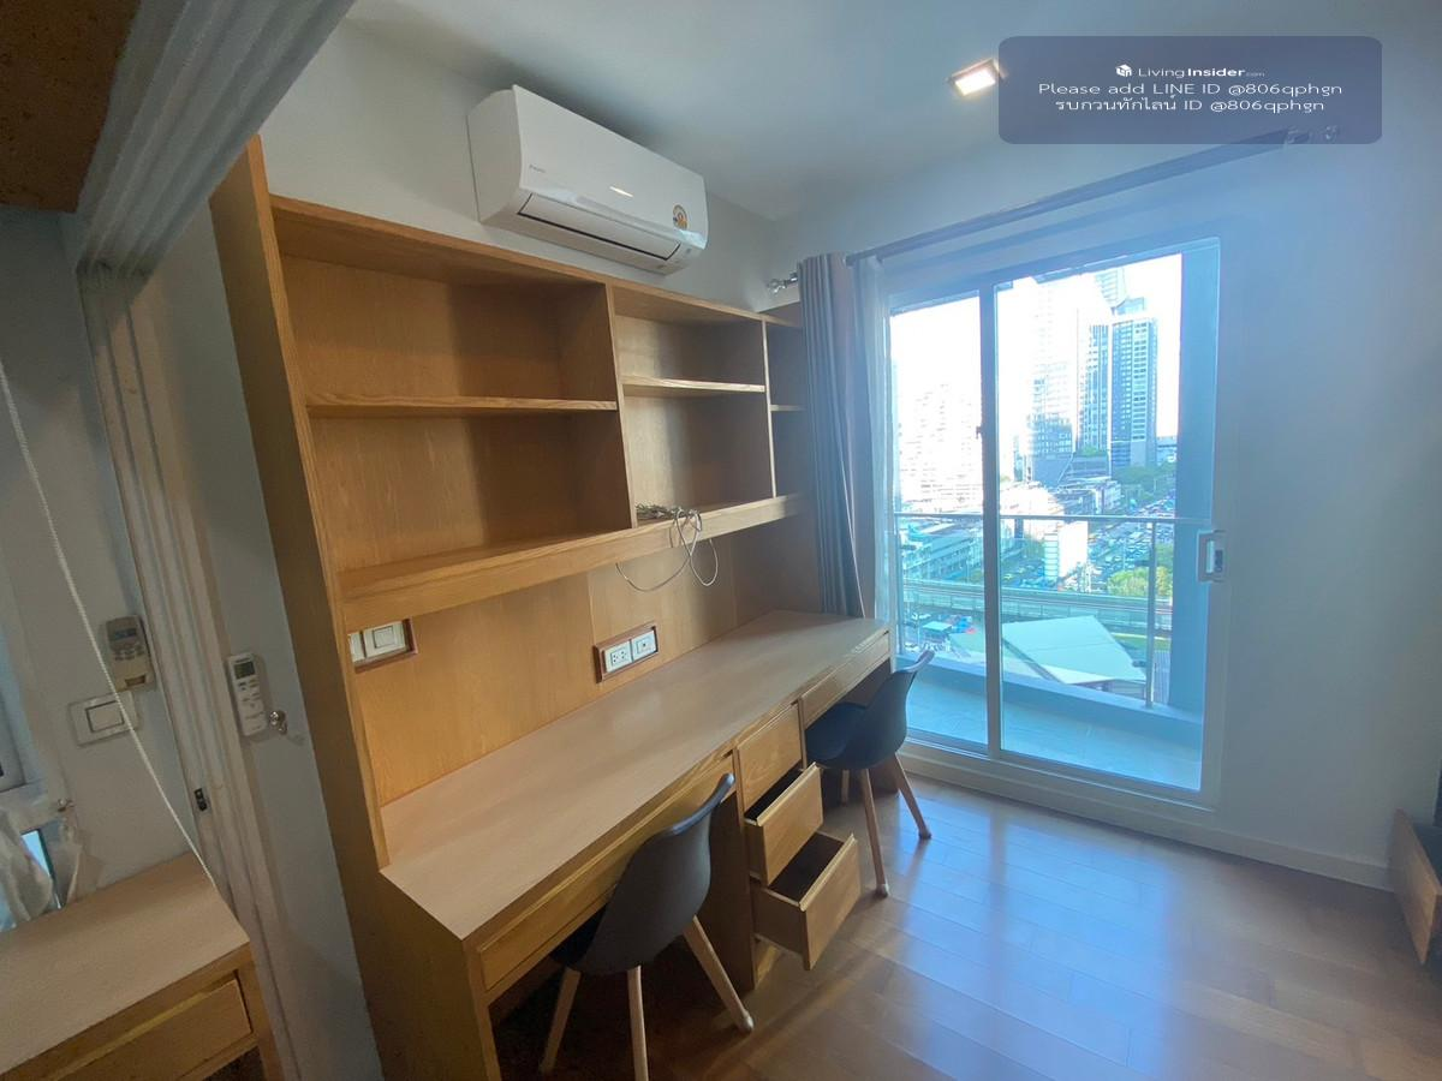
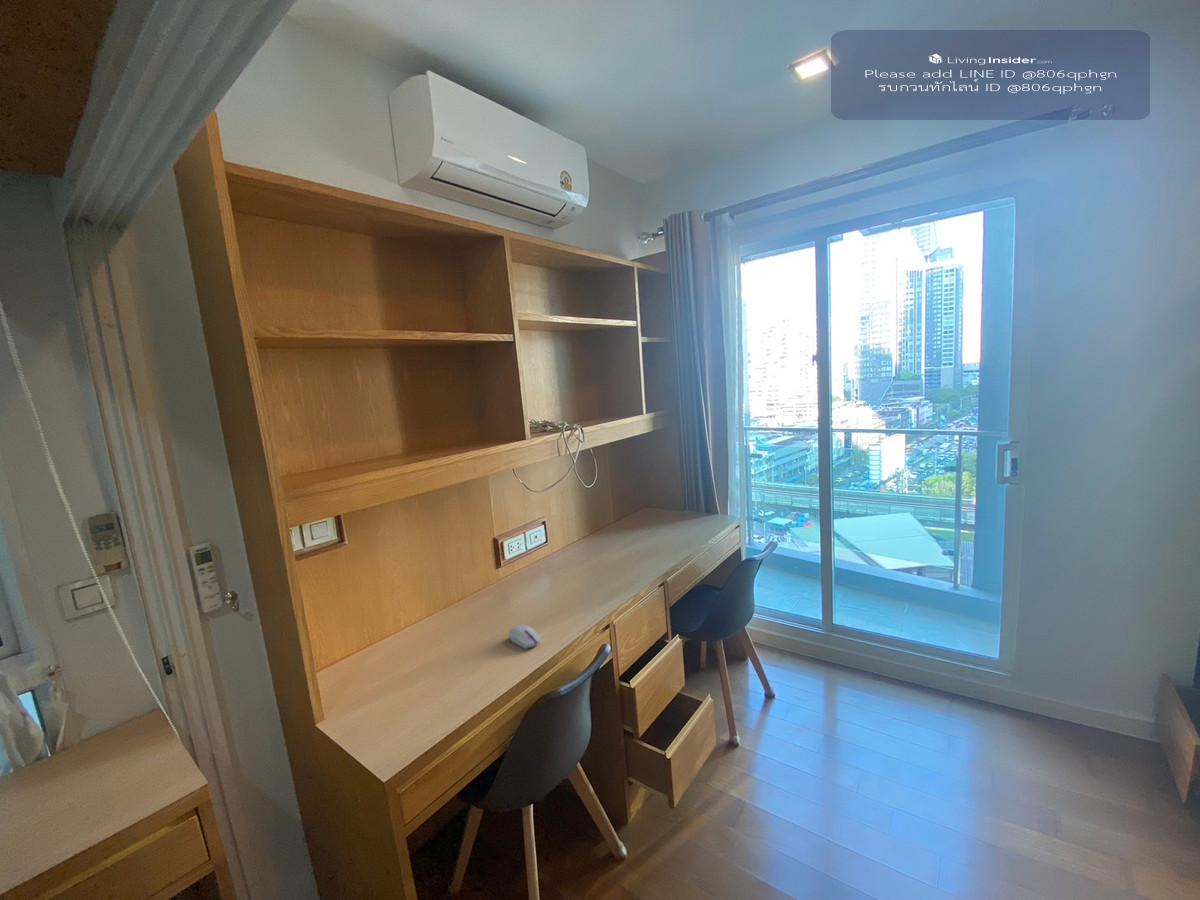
+ computer mouse [508,624,542,650]
